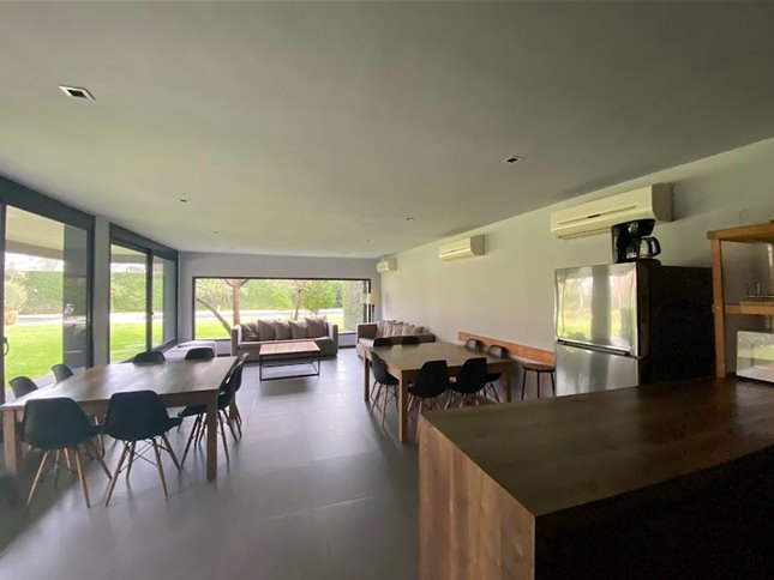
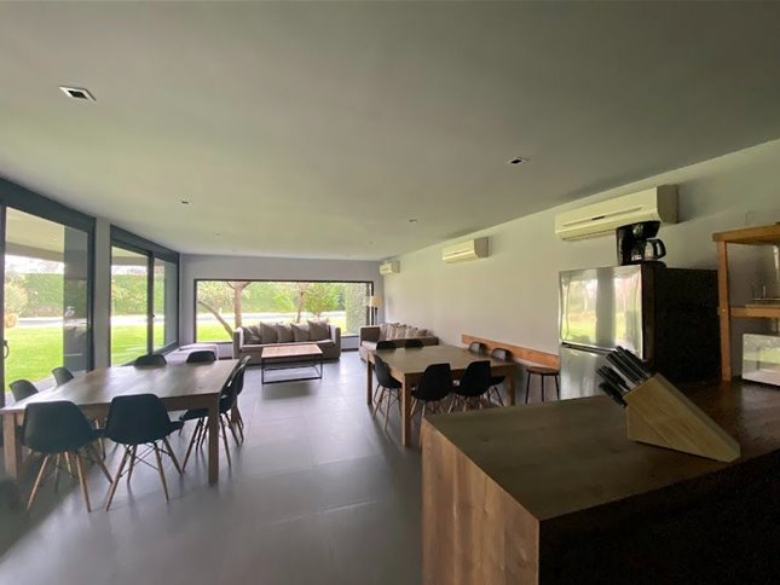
+ knife block [595,344,741,463]
